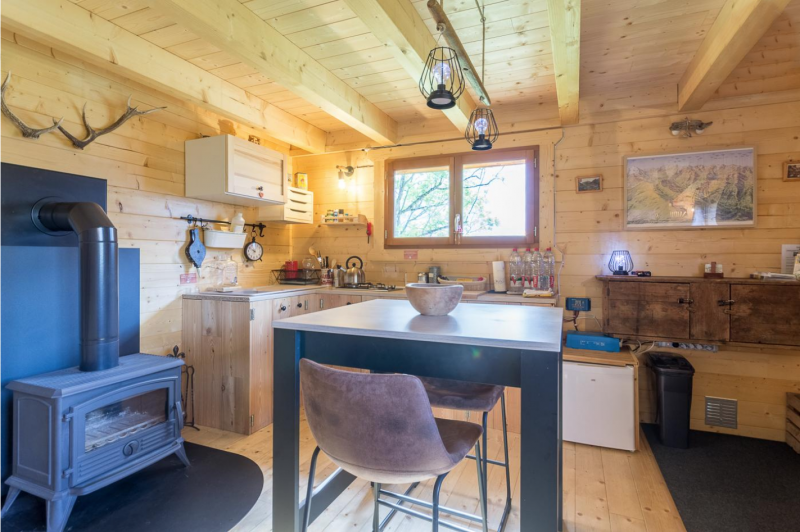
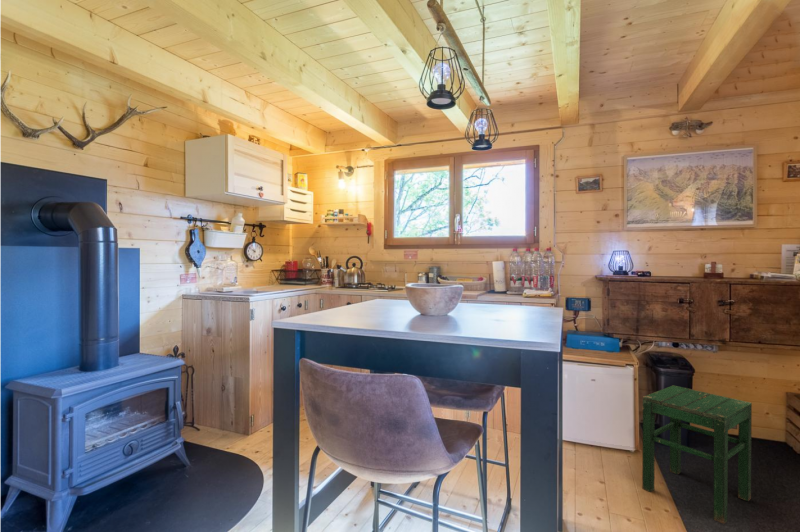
+ stool [641,384,753,525]
